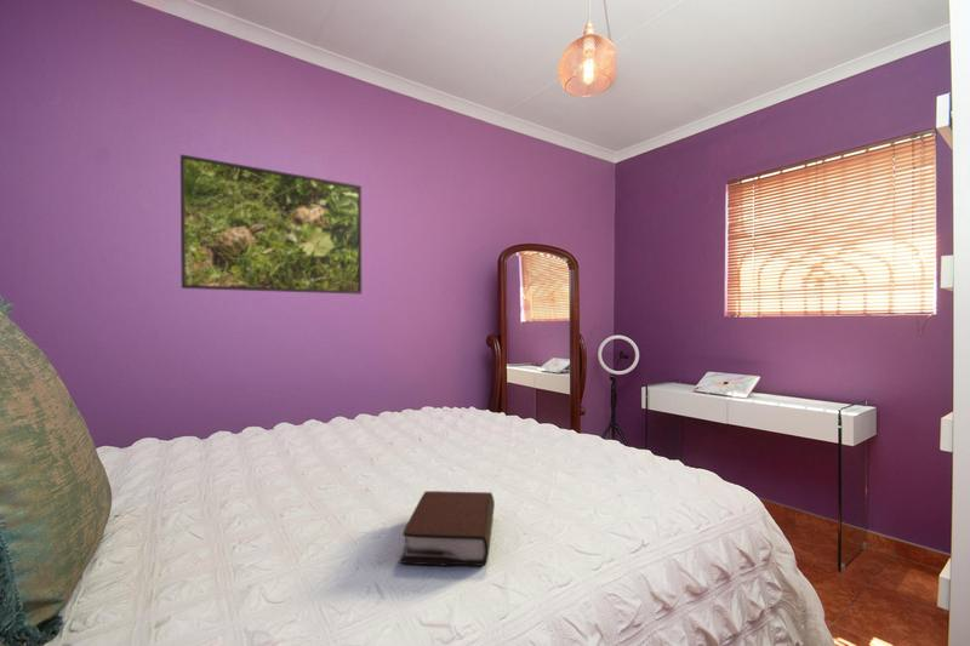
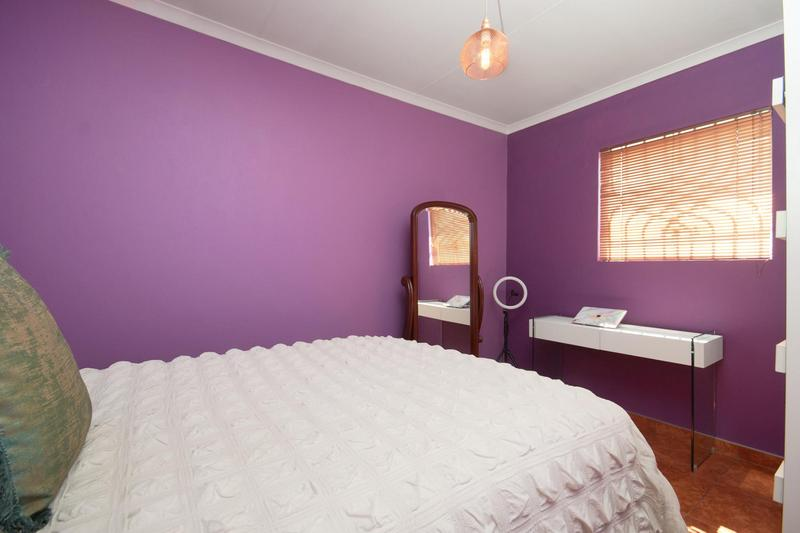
- bible [399,490,496,567]
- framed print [179,153,363,296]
